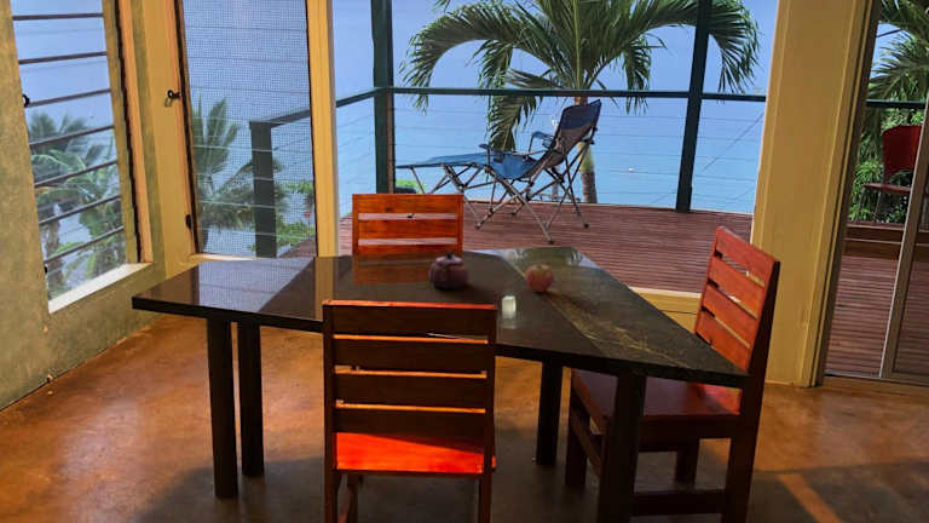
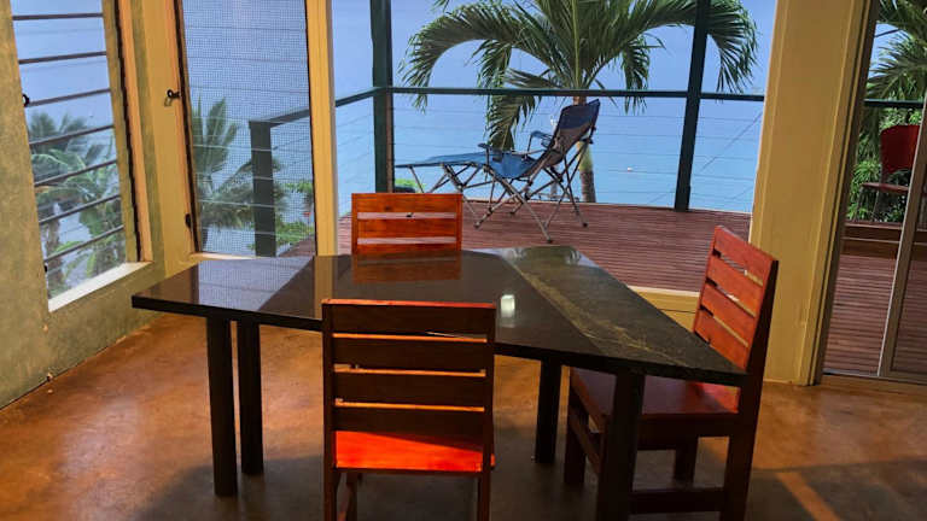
- fruit [524,264,555,293]
- teapot [428,249,471,289]
